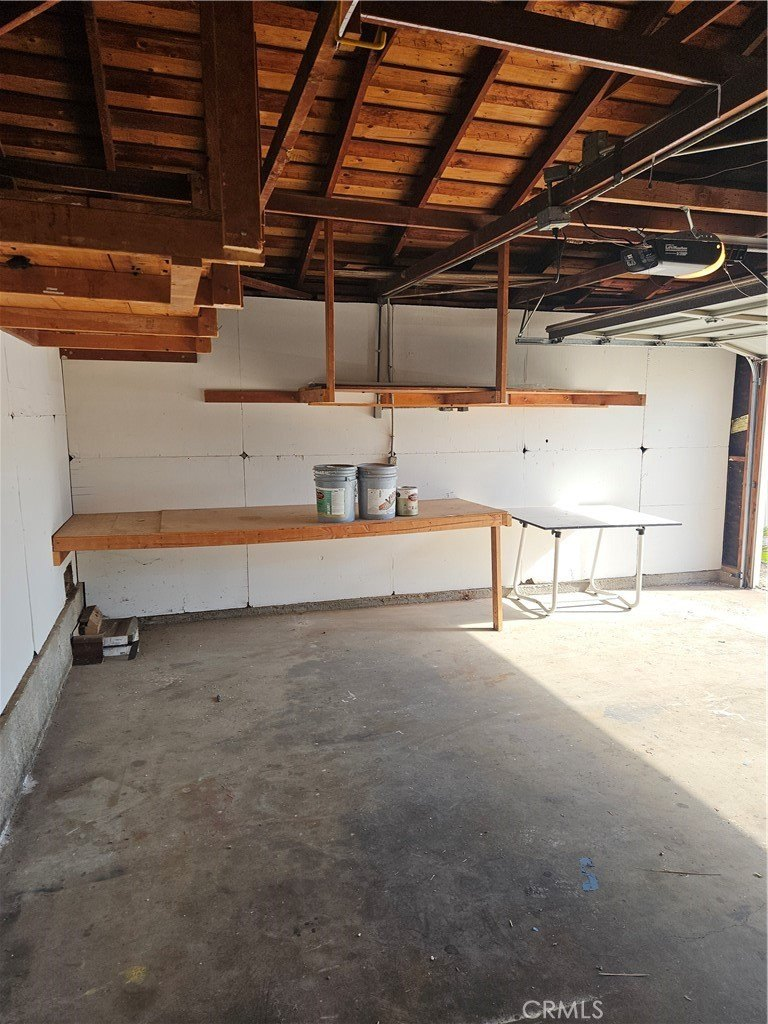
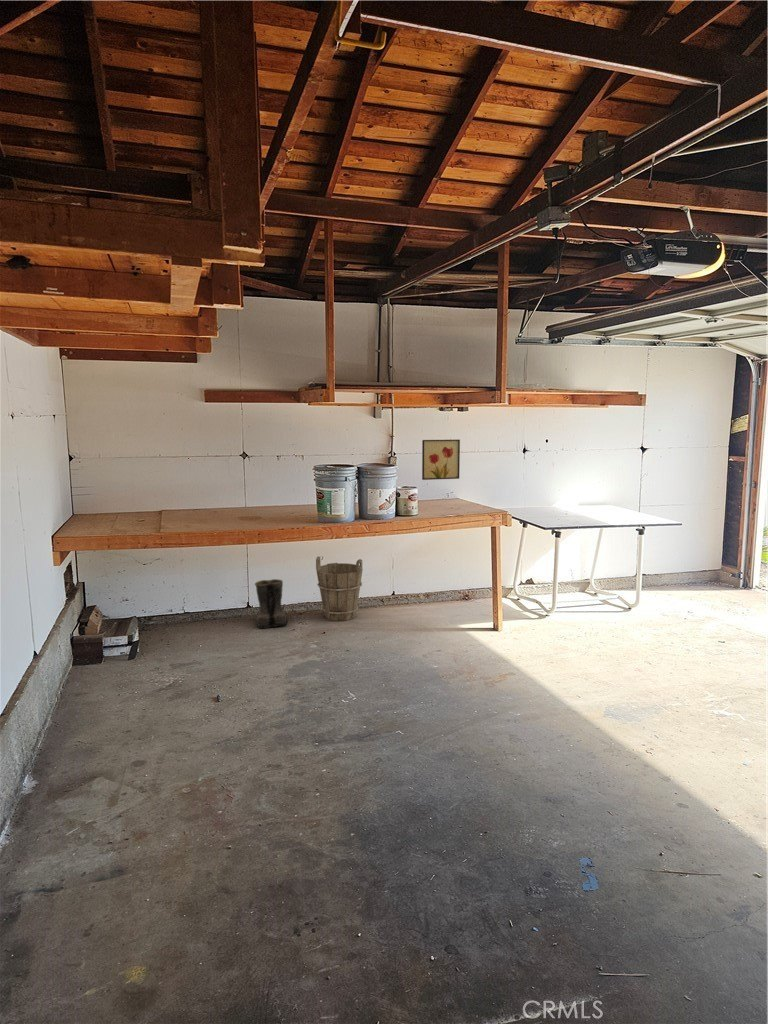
+ boots [254,578,289,629]
+ bucket [315,555,364,622]
+ wall art [421,439,461,481]
